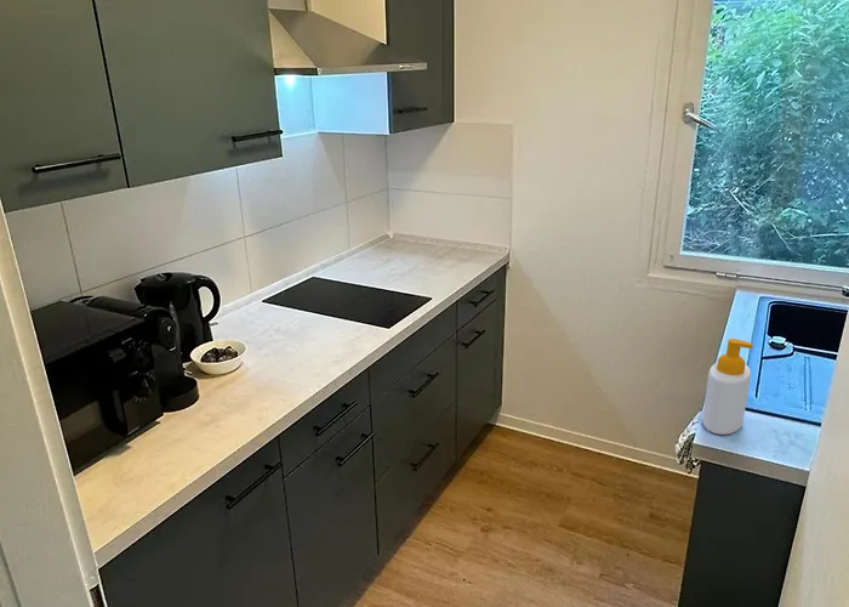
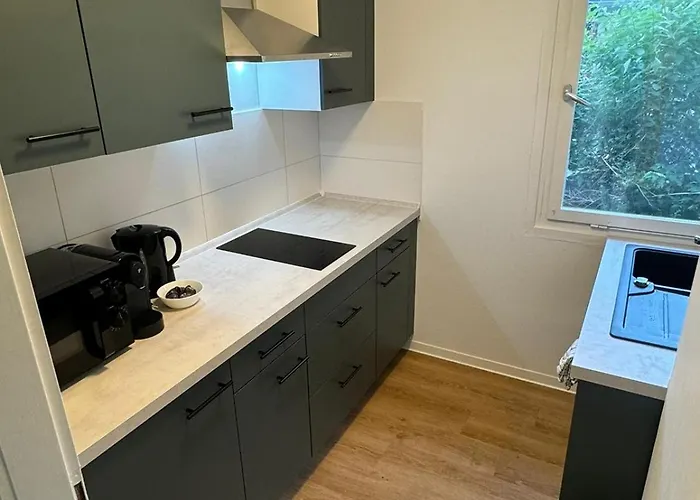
- soap bottle [701,337,754,436]
